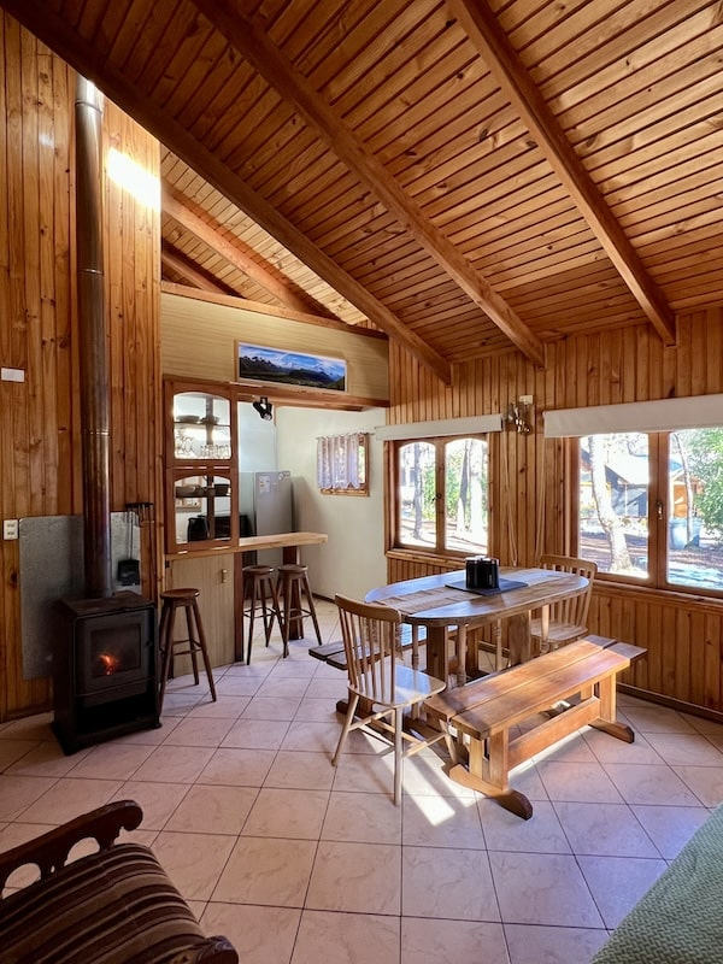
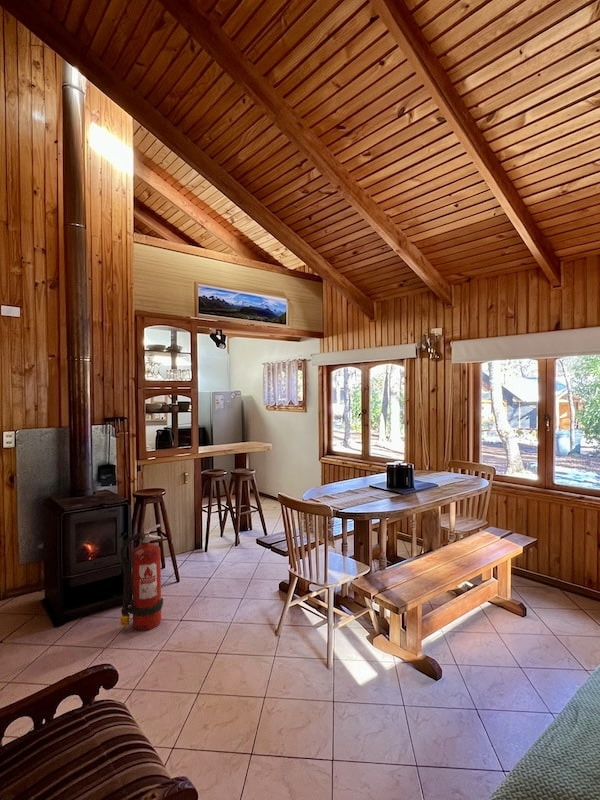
+ fire extinguisher [119,523,164,631]
